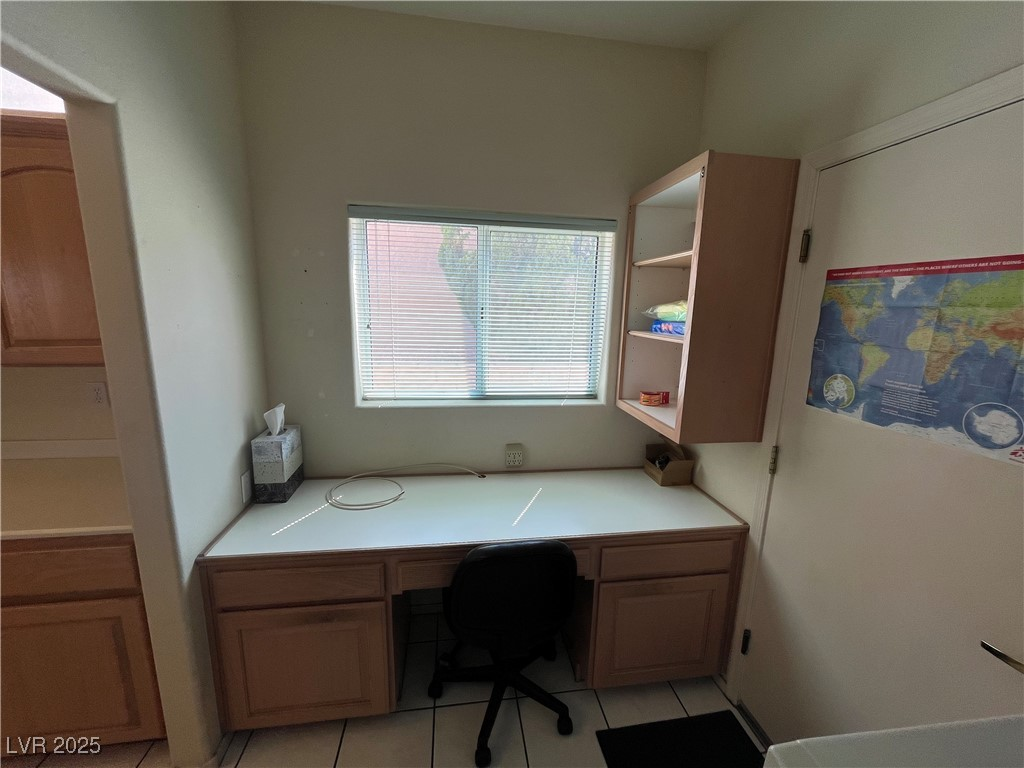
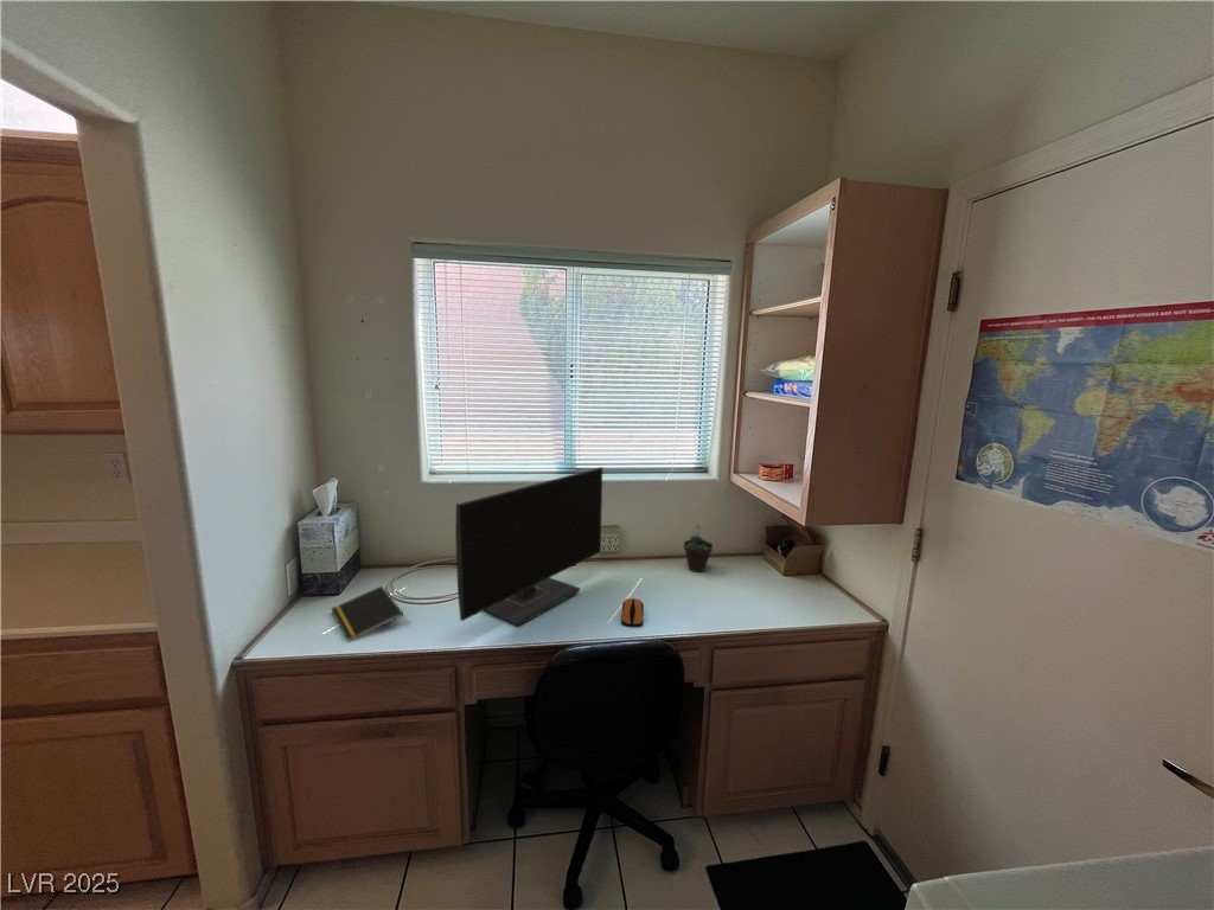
+ notepad [330,585,404,643]
+ computer mouse [620,597,645,628]
+ succulent plant [683,524,714,573]
+ monitor [454,466,603,627]
